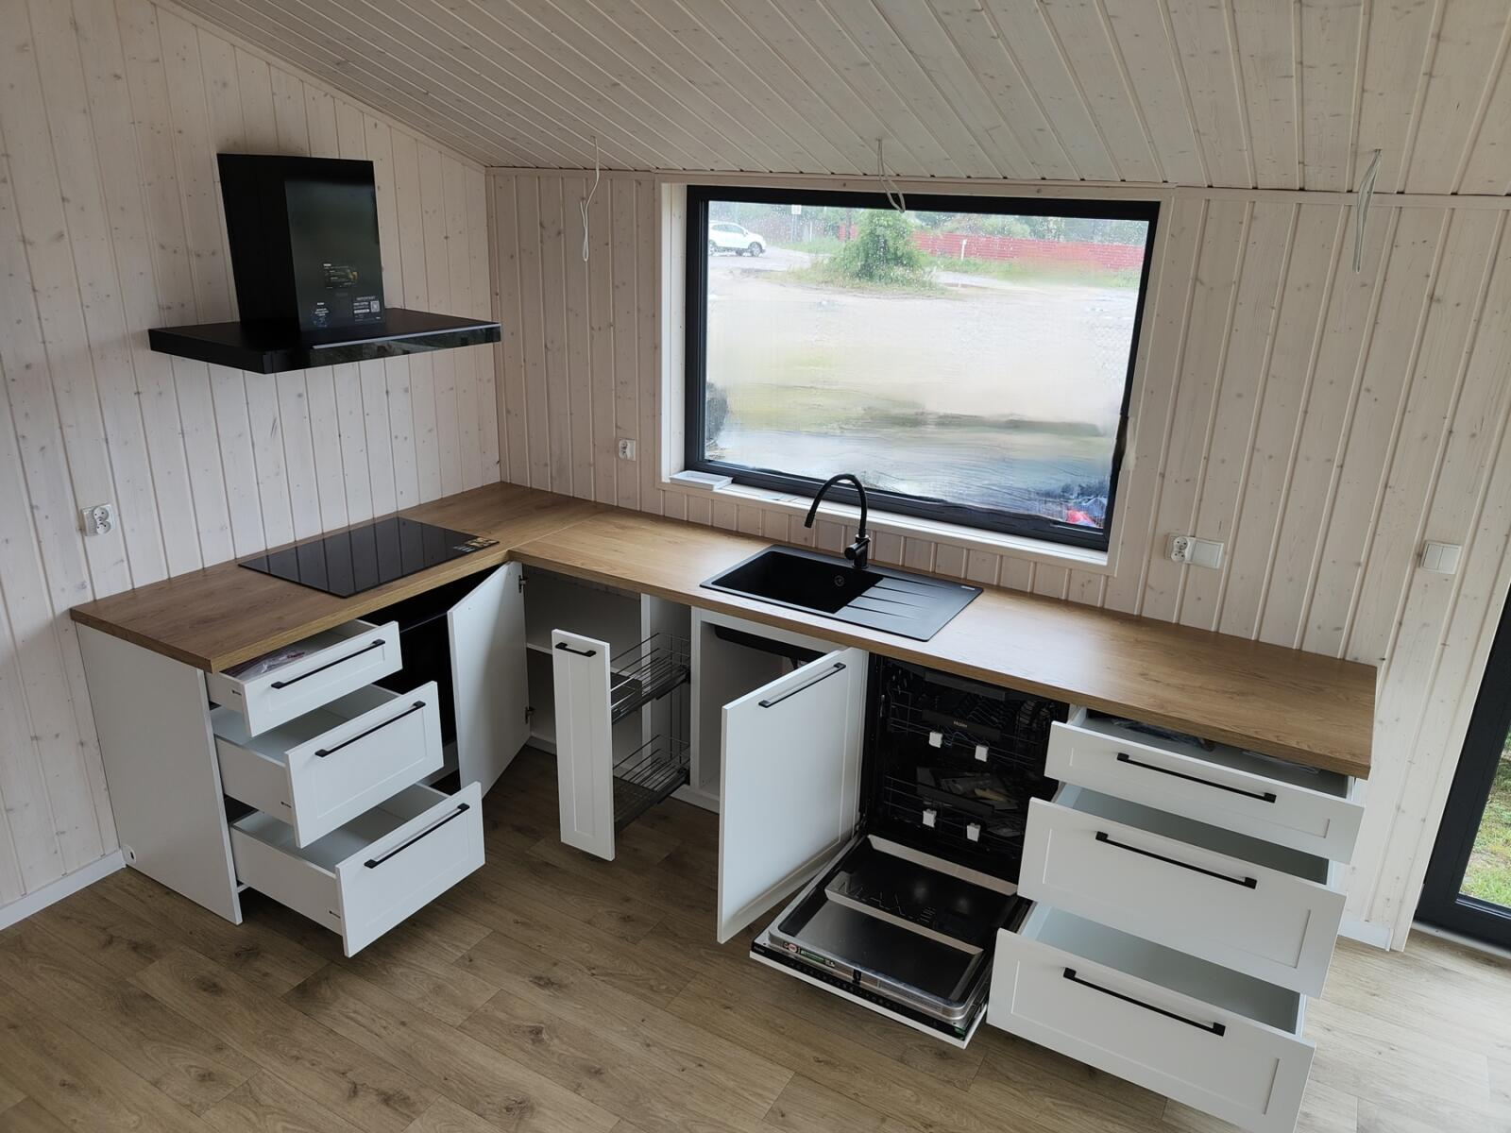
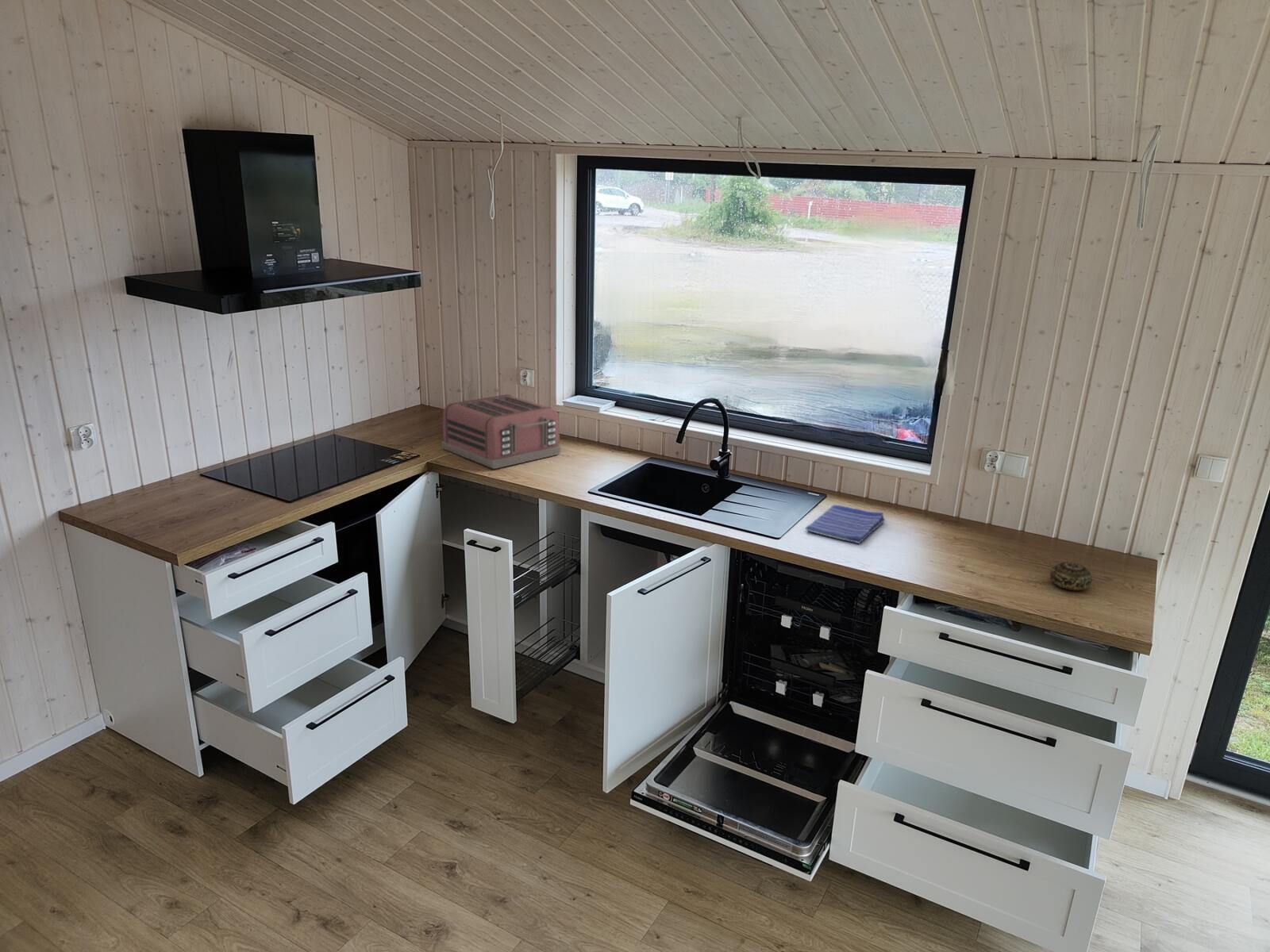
+ toaster [441,393,562,470]
+ dish towel [805,504,886,544]
+ decorative ball [1049,561,1093,592]
